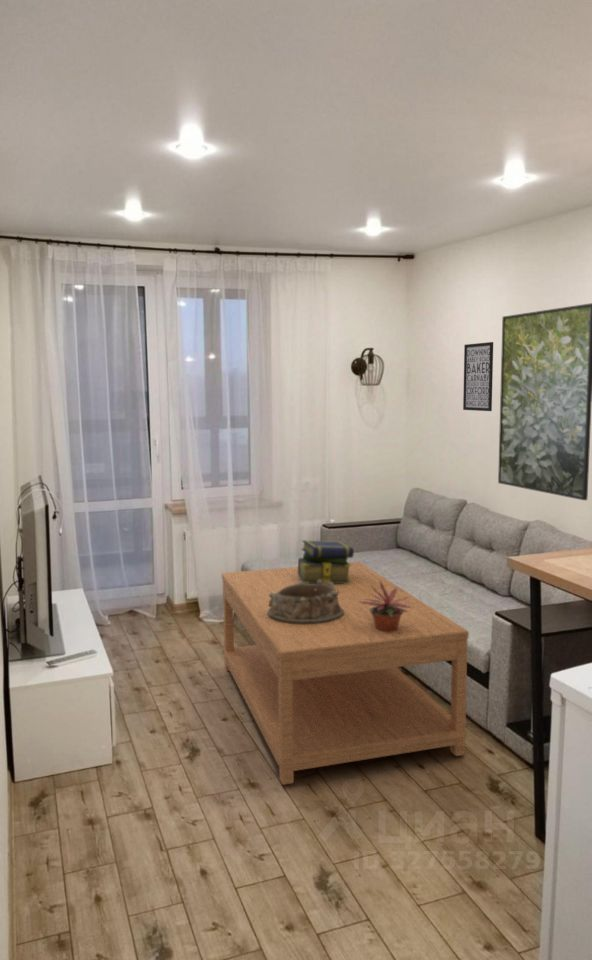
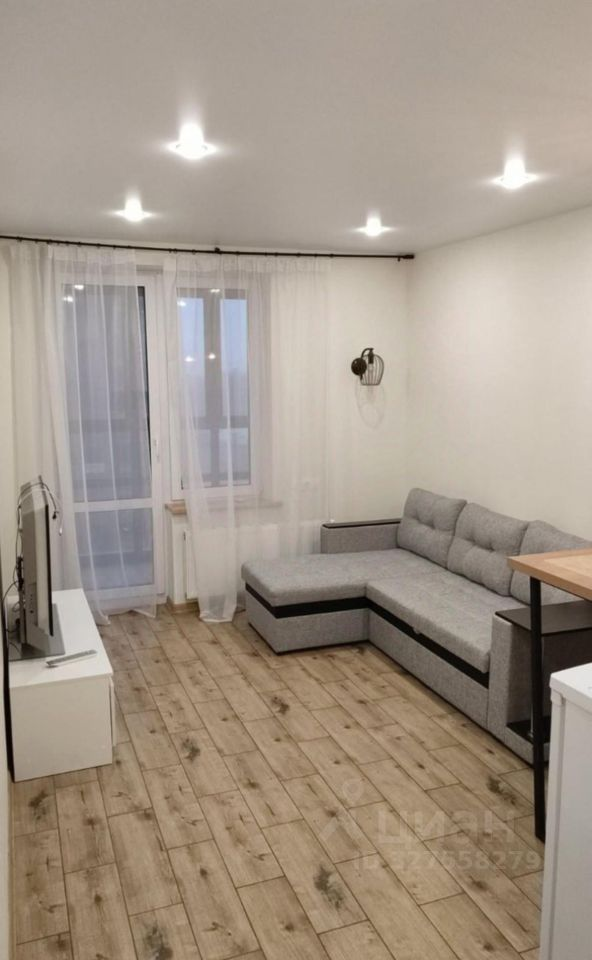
- potted plant [360,581,413,632]
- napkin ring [267,580,344,624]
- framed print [497,302,592,501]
- wall art [462,341,494,412]
- coffee table [221,561,470,786]
- stack of books [297,539,355,584]
